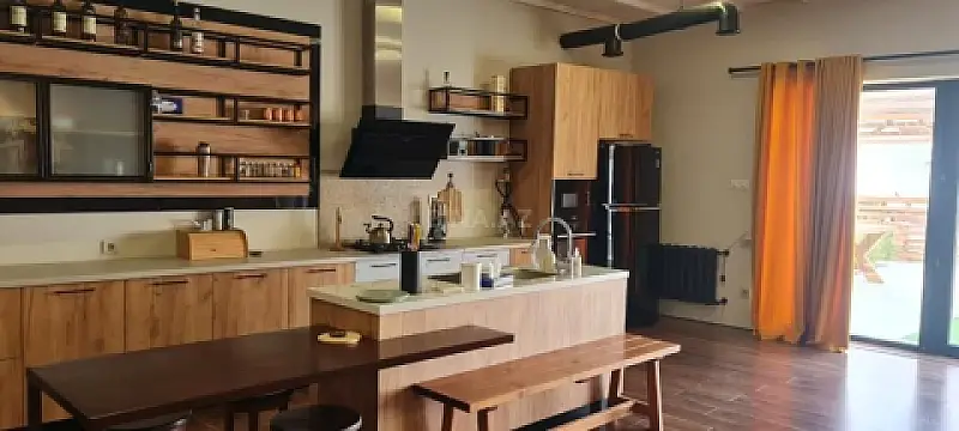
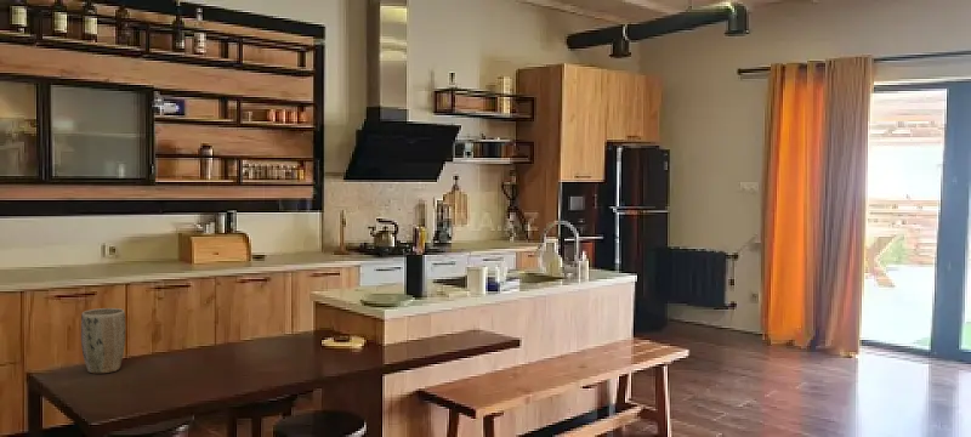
+ plant pot [80,307,126,375]
